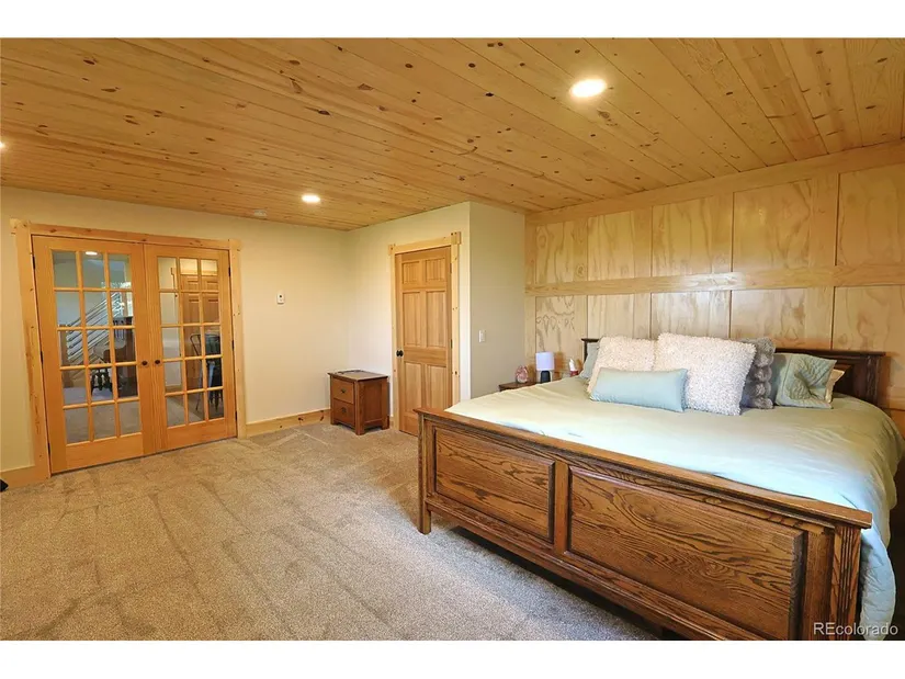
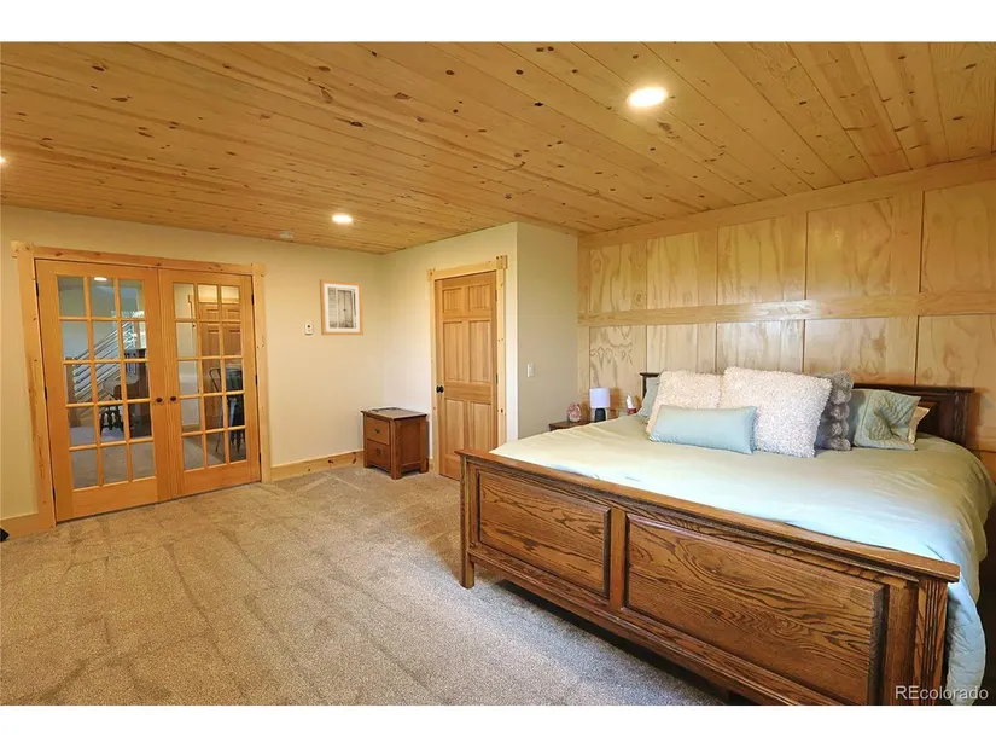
+ wall art [319,278,365,336]
